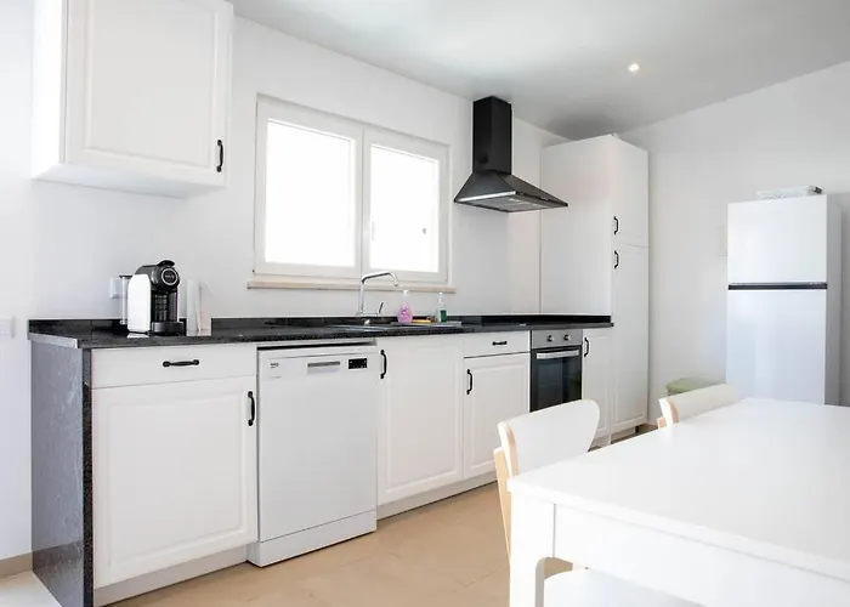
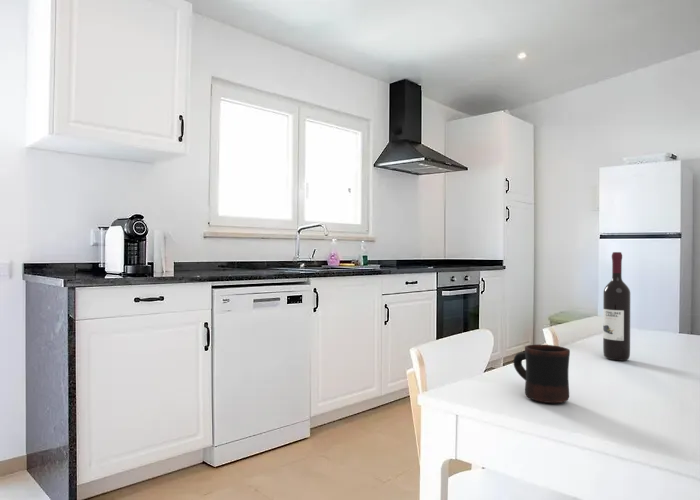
+ wine bottle [602,251,631,362]
+ mug [512,344,571,404]
